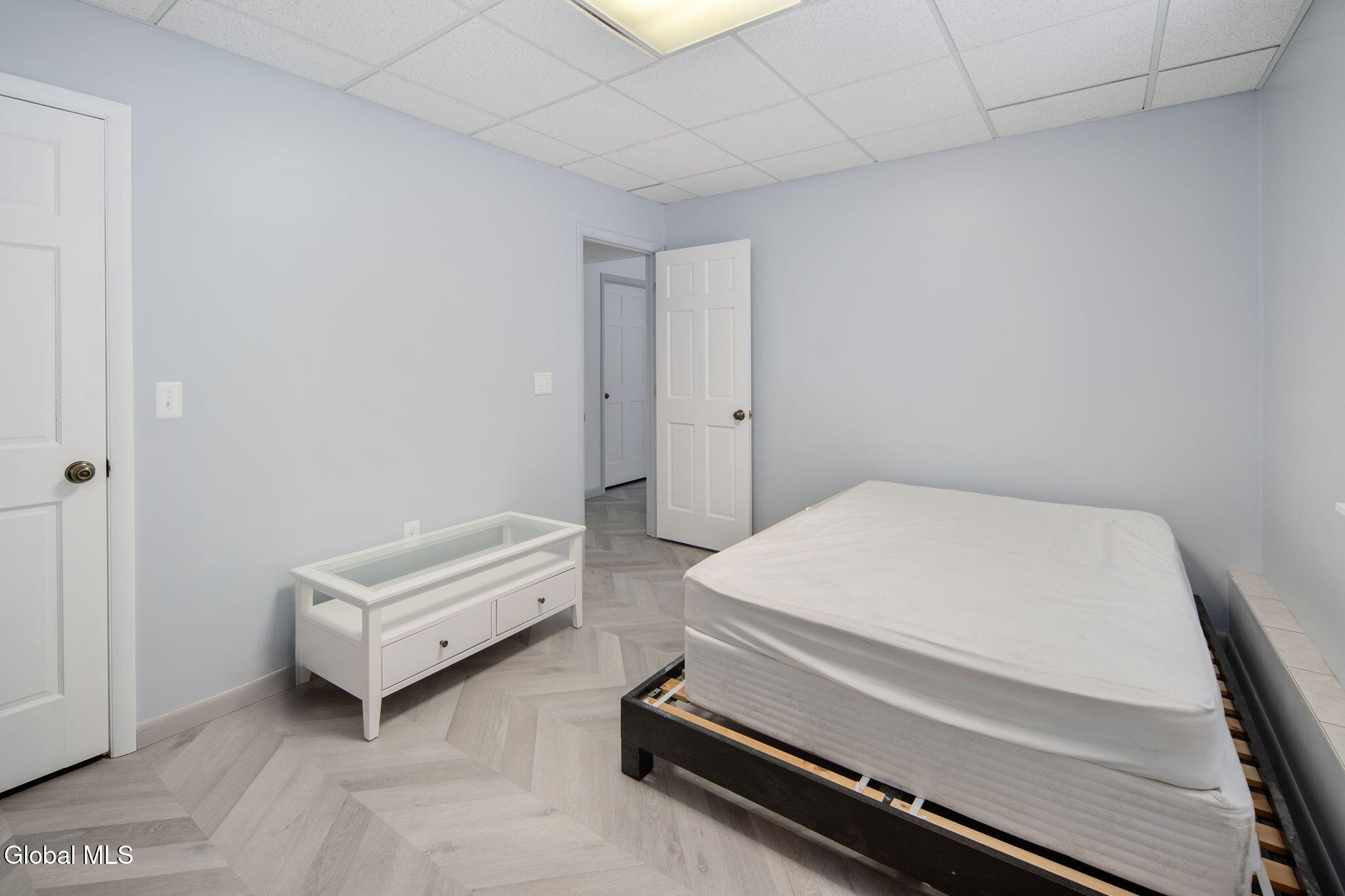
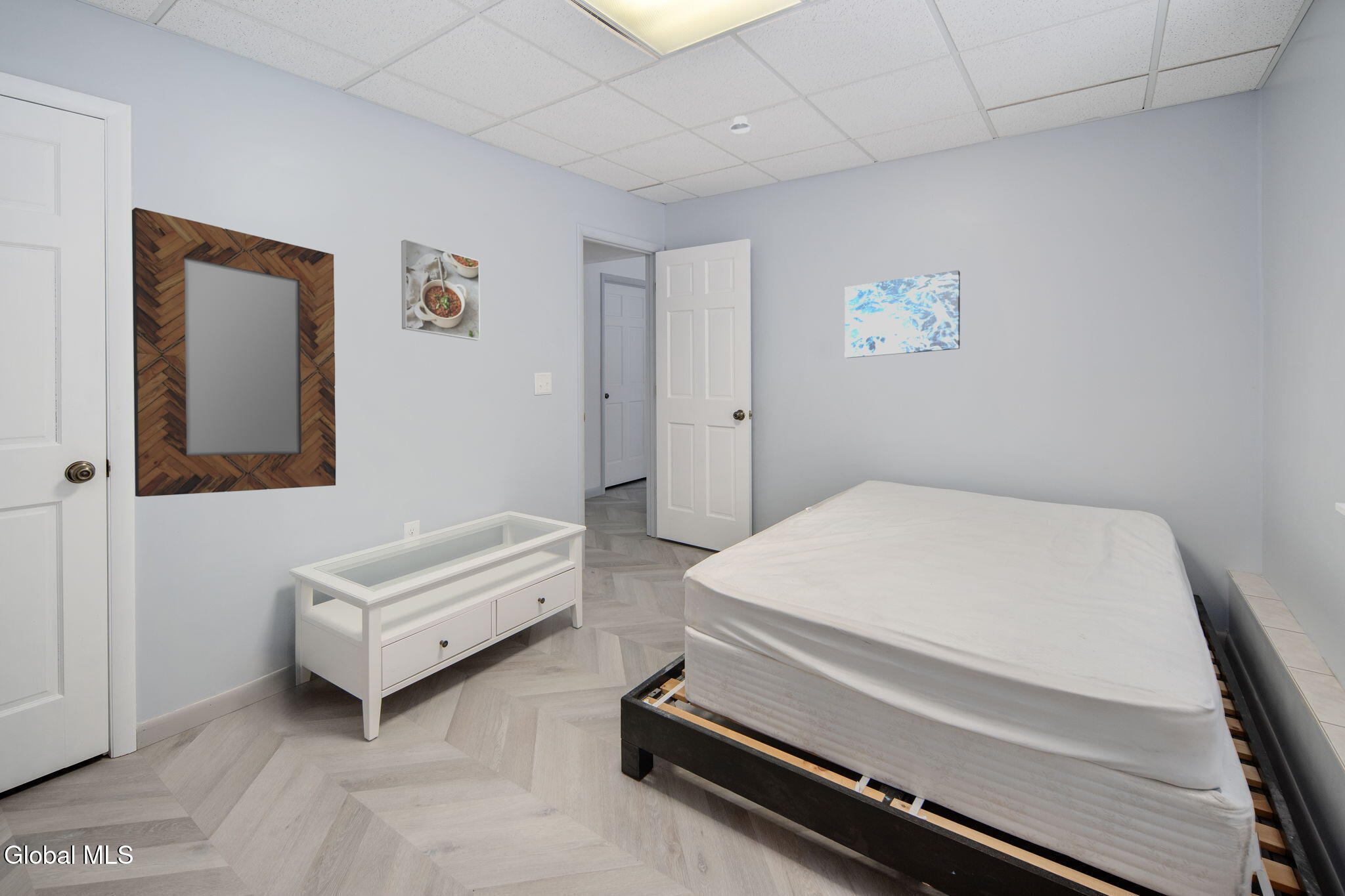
+ wall art [844,270,961,359]
+ home mirror [131,207,336,498]
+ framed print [401,239,481,341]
+ recessed light [729,115,752,135]
